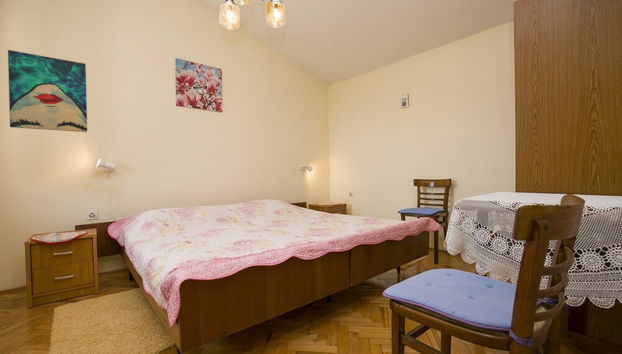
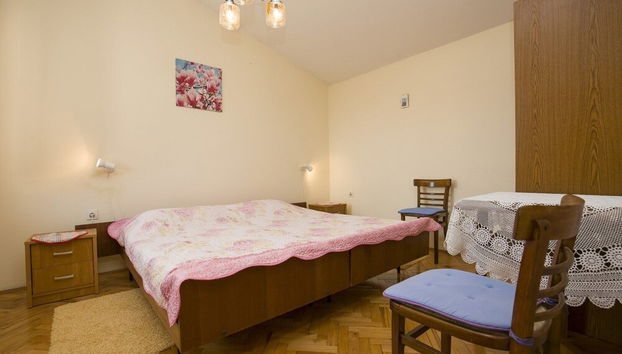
- wall art [7,49,88,133]
